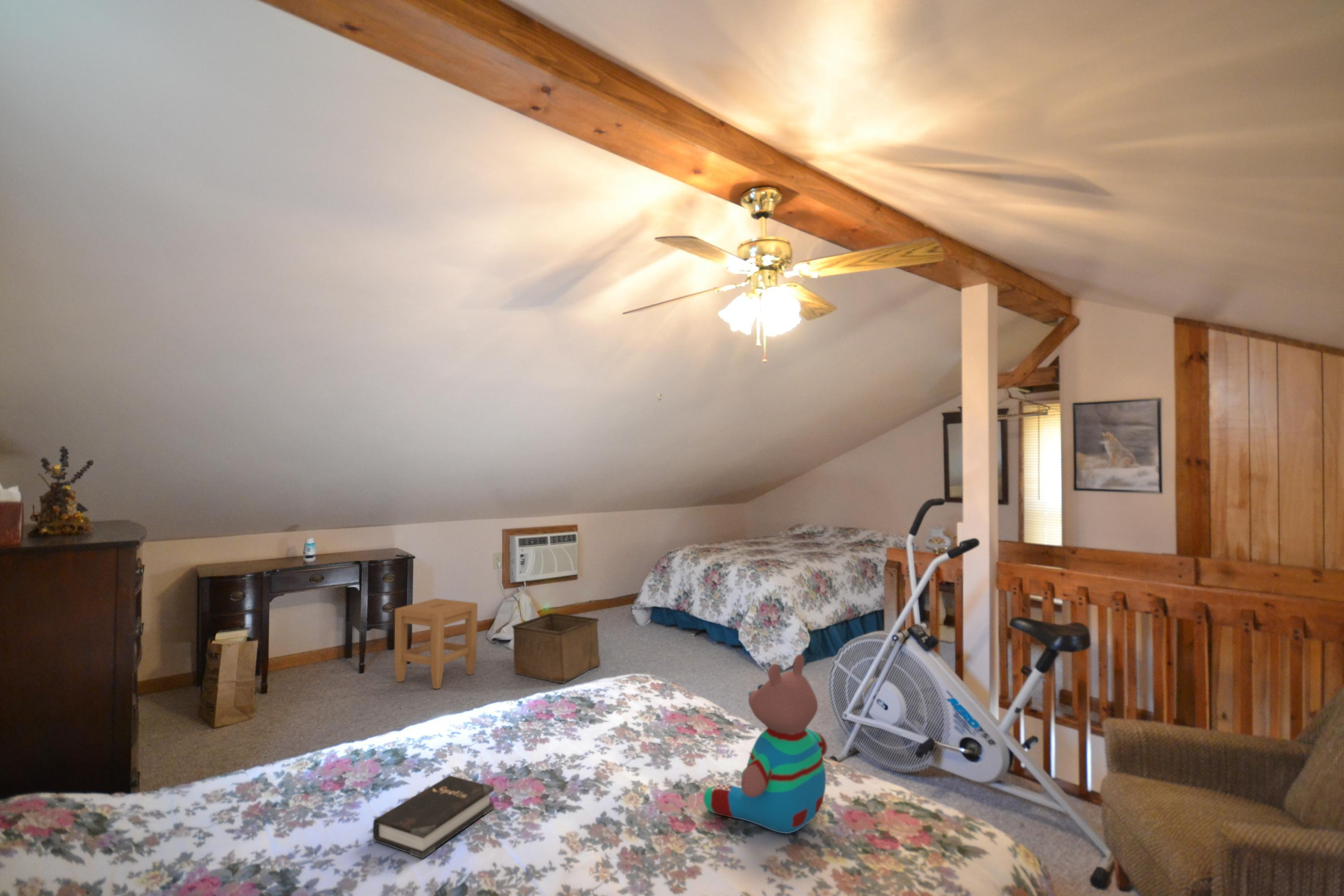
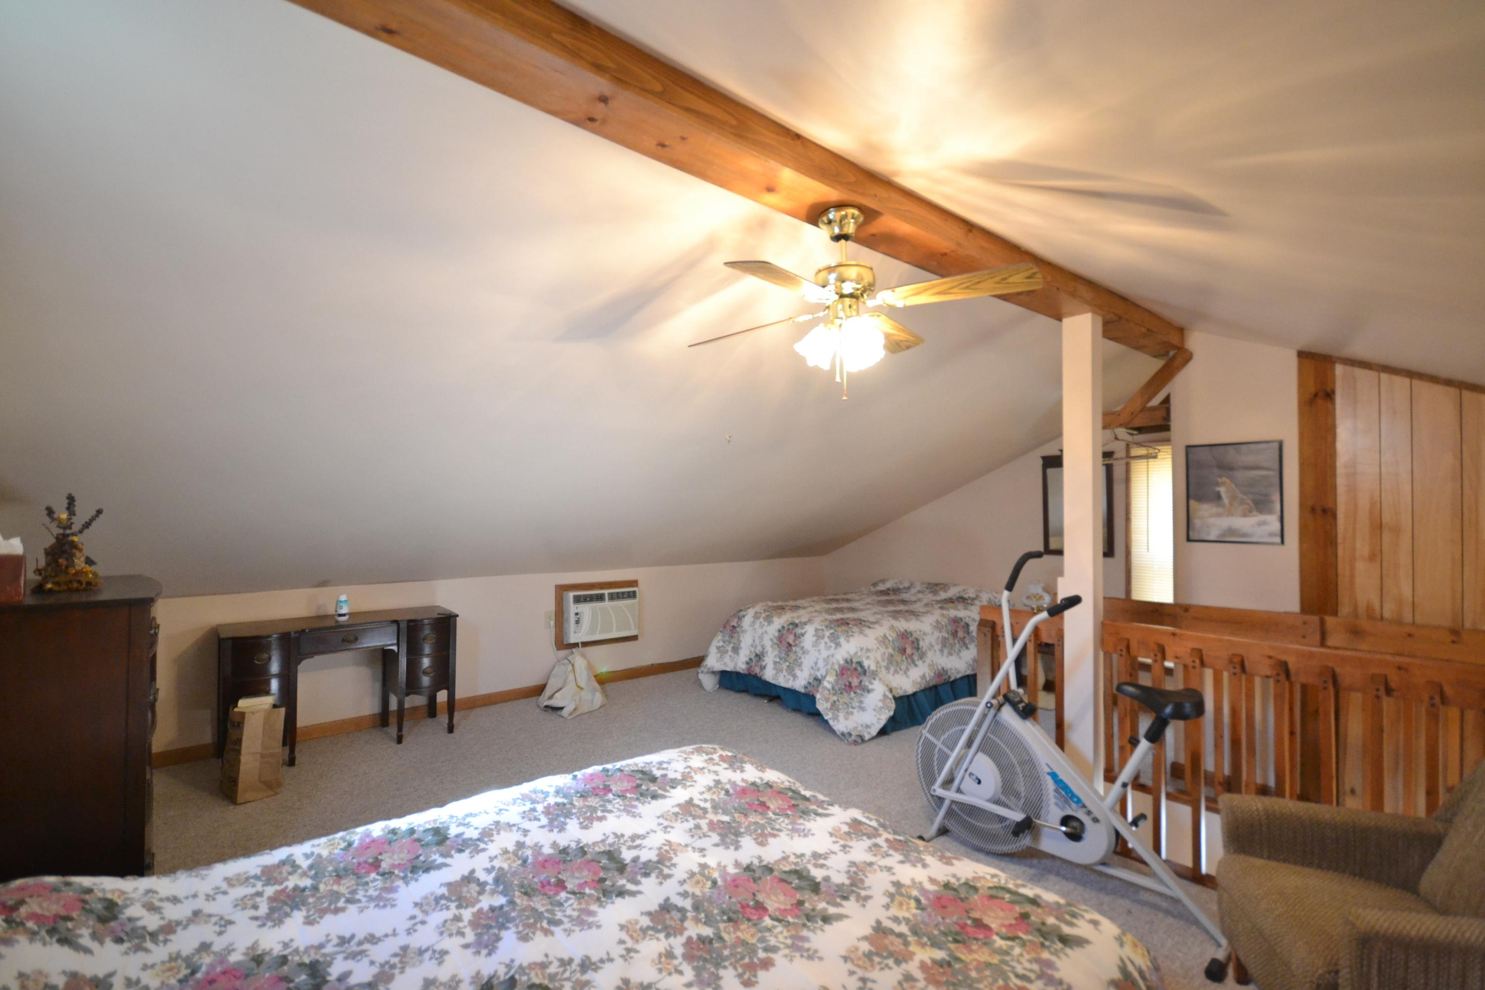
- storage bin [511,613,601,684]
- hardback book [372,775,495,859]
- stool [394,598,478,689]
- teddy bear [703,654,828,834]
